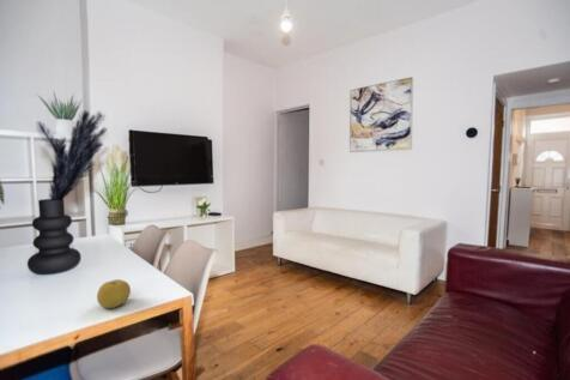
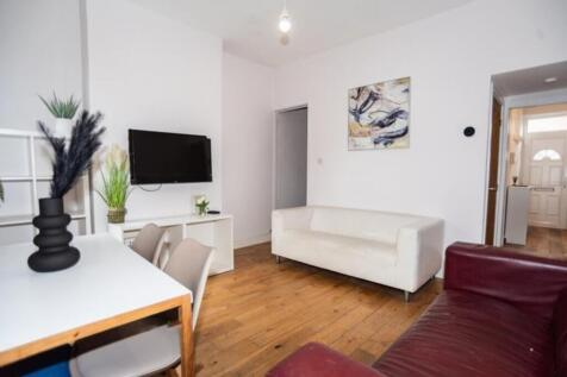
- fruit [96,278,132,309]
